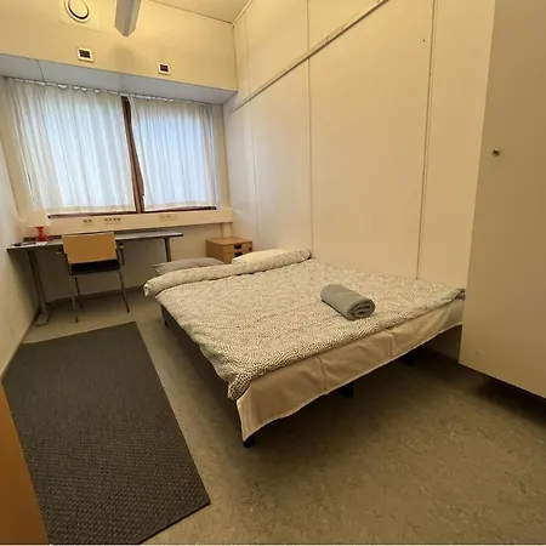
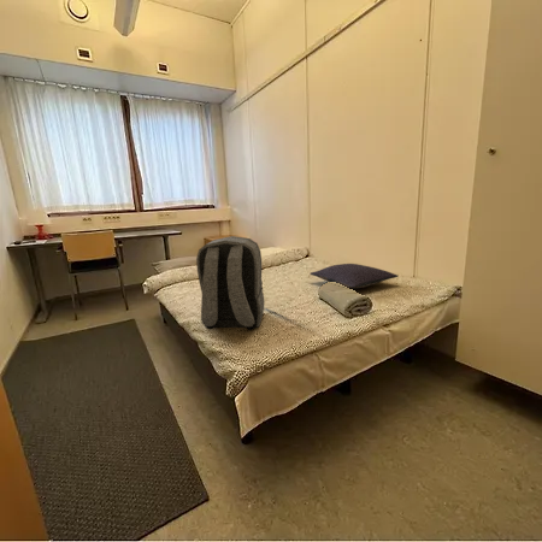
+ pillow [310,263,400,289]
+ backpack [195,235,266,331]
